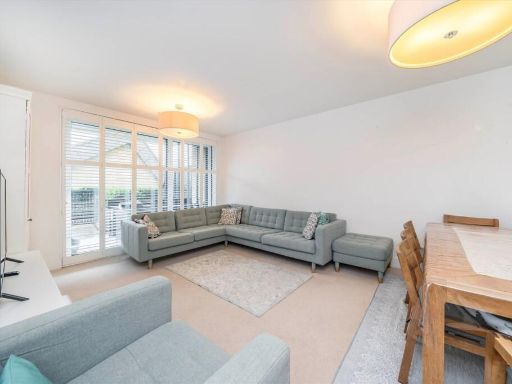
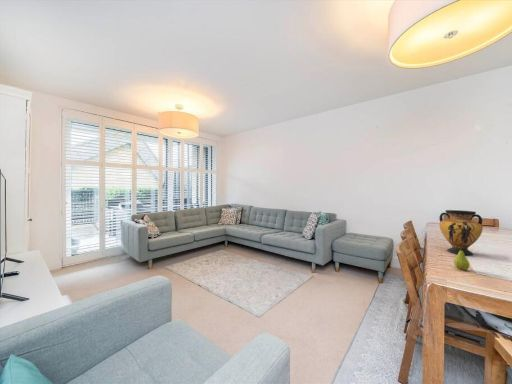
+ vase [438,209,484,256]
+ fruit [453,247,471,271]
